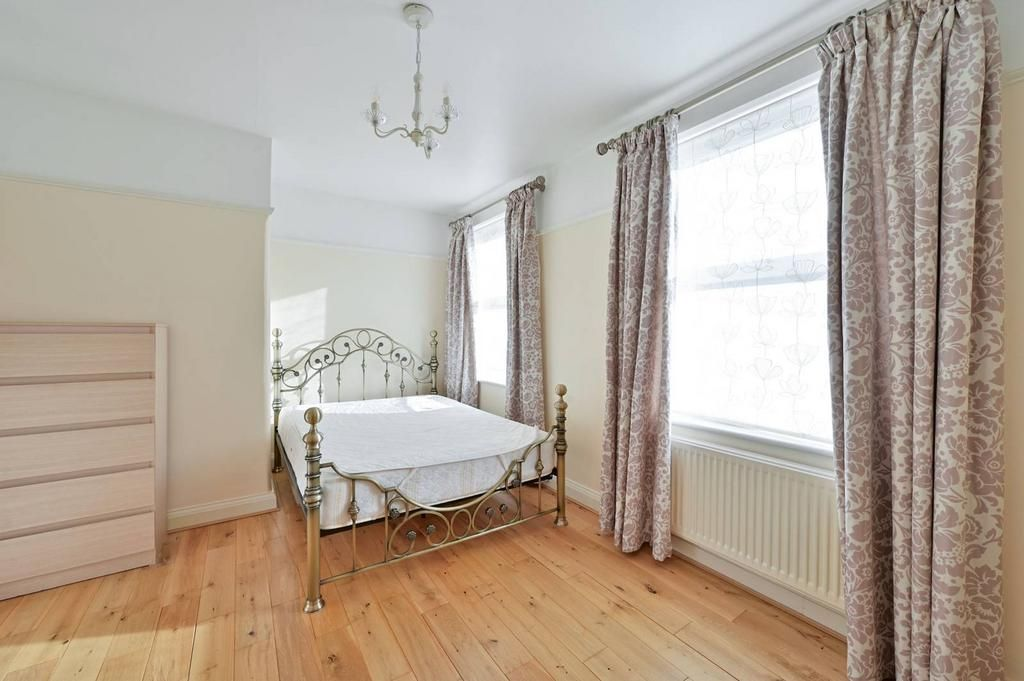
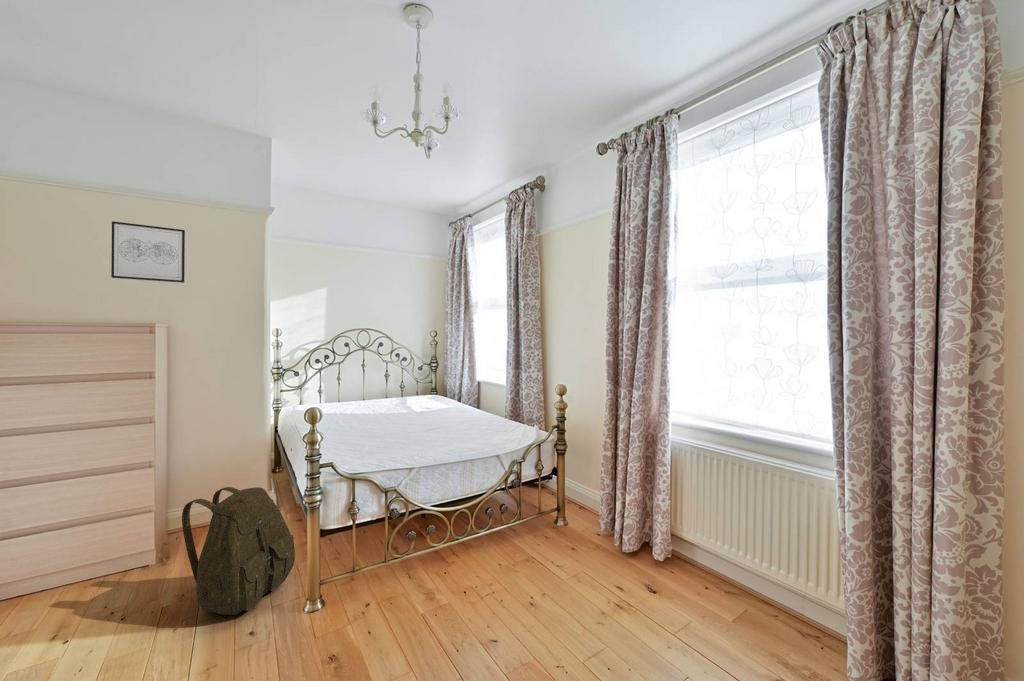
+ backpack [181,486,296,616]
+ wall art [110,220,186,284]
